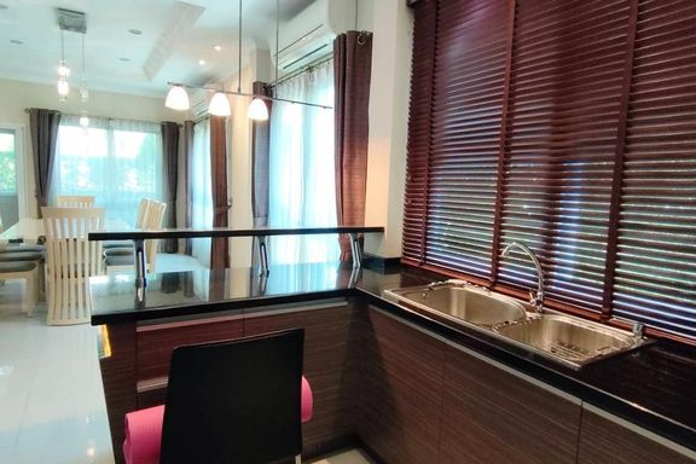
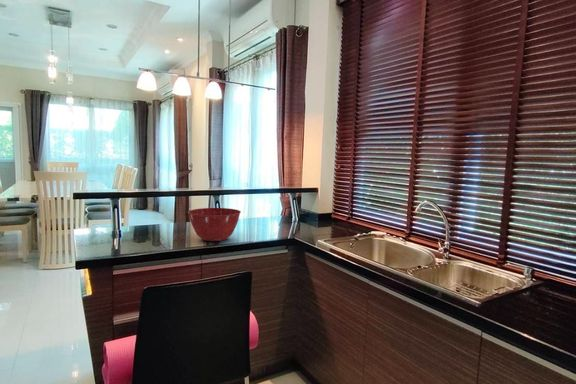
+ mixing bowl [187,207,242,242]
